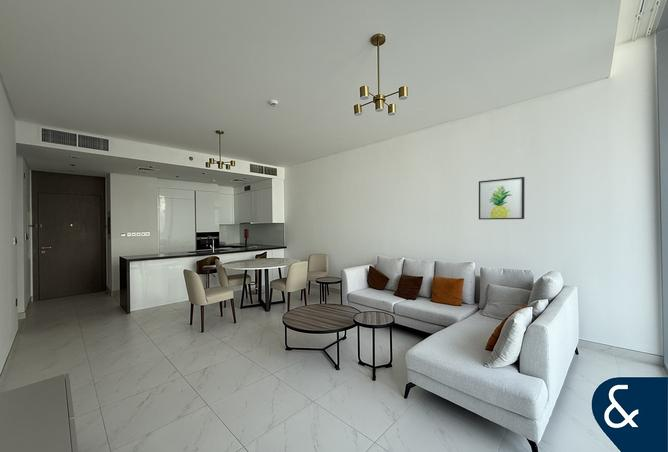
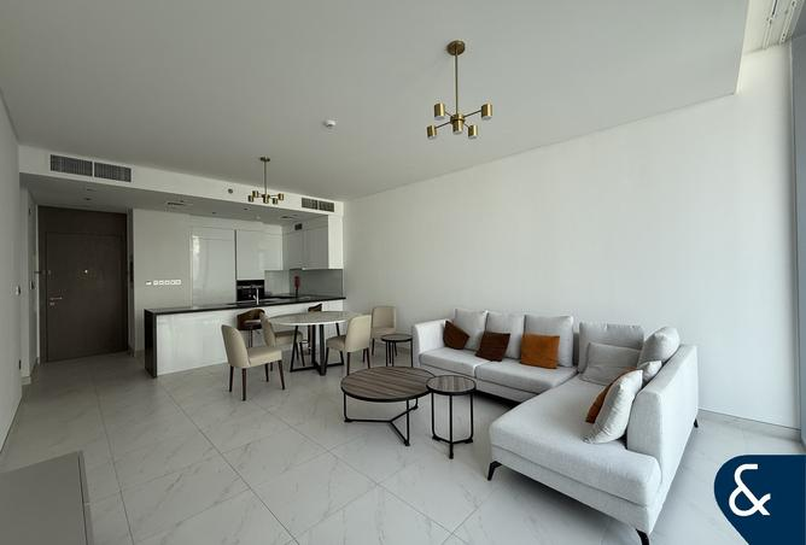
- wall art [478,176,526,221]
